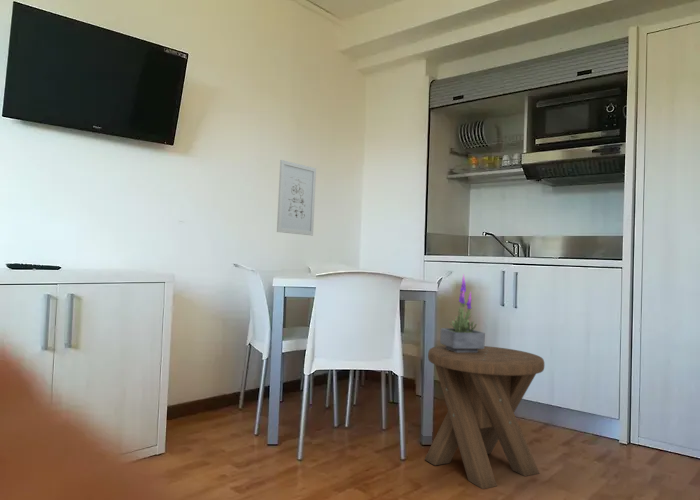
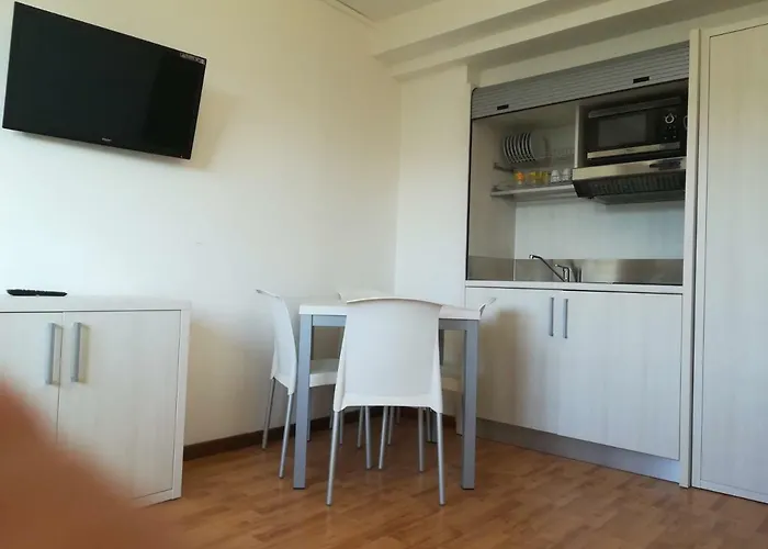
- potted plant [439,274,486,352]
- wall art [276,159,317,237]
- music stool [424,345,545,490]
